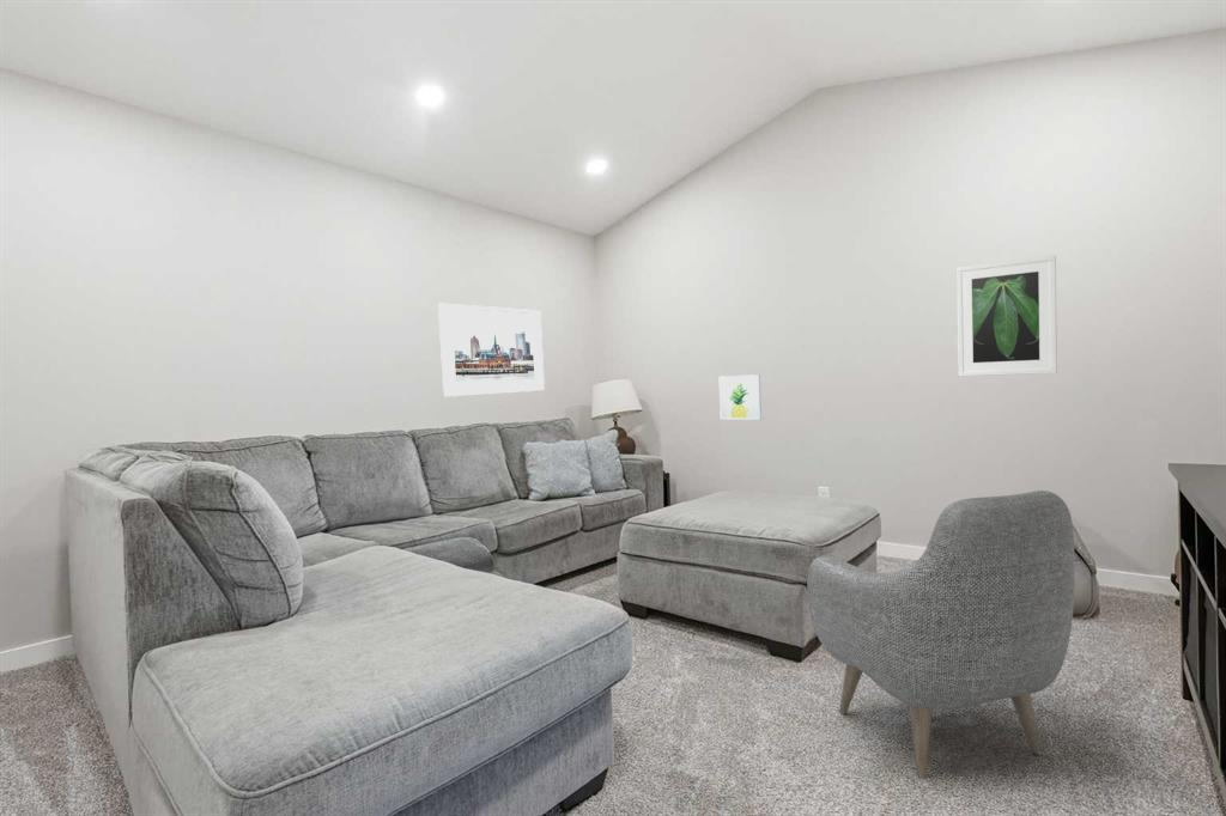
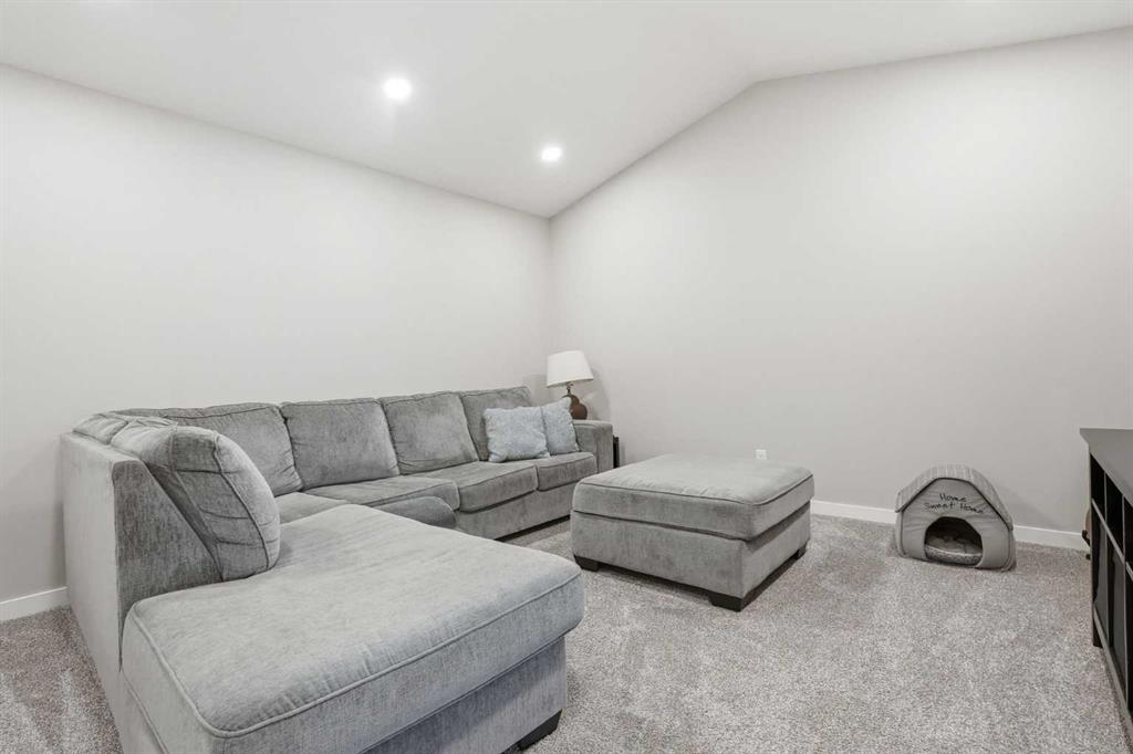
- wall art [717,373,763,421]
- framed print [955,254,1058,378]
- armchair [806,489,1076,780]
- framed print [437,303,546,398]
